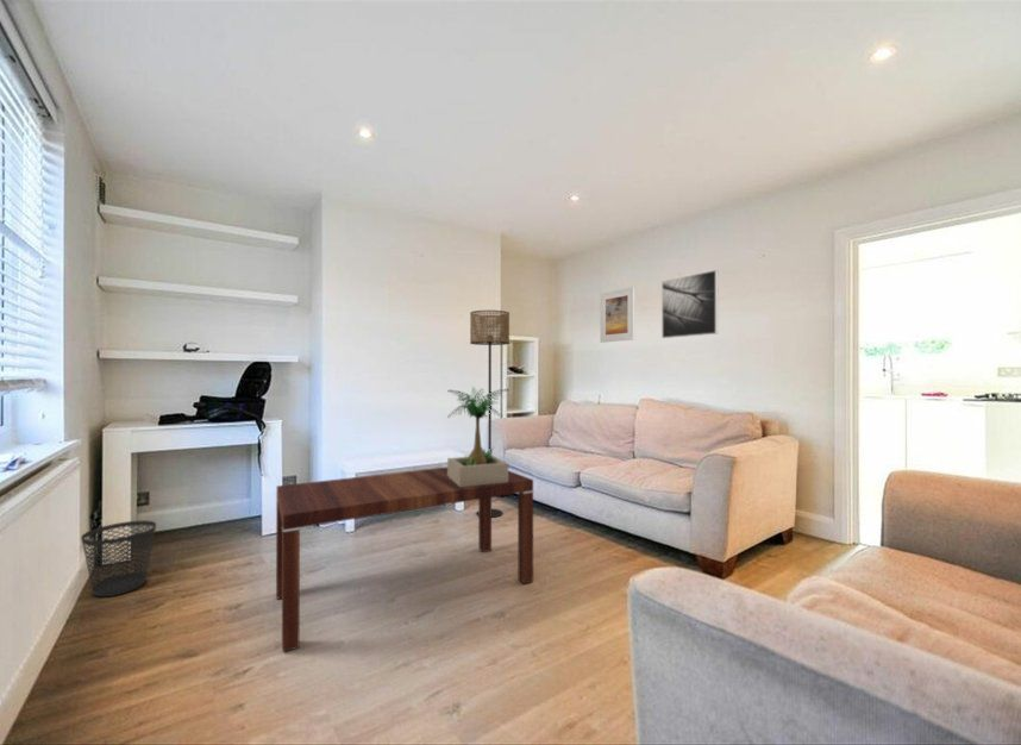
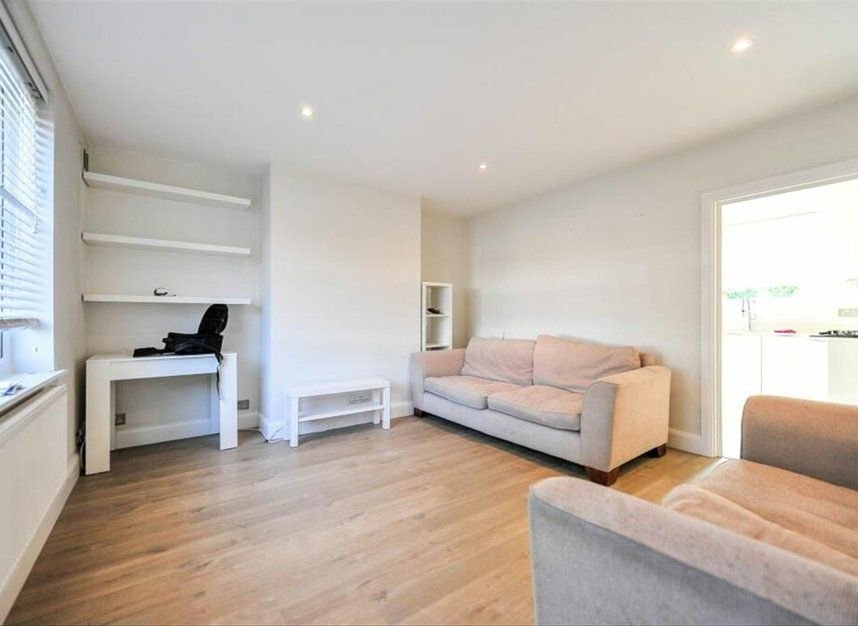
- floor lamp [469,309,510,519]
- coffee table [275,465,534,653]
- potted plant [446,386,509,487]
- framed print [600,286,635,344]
- wastebasket [80,519,157,597]
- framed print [660,269,720,339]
